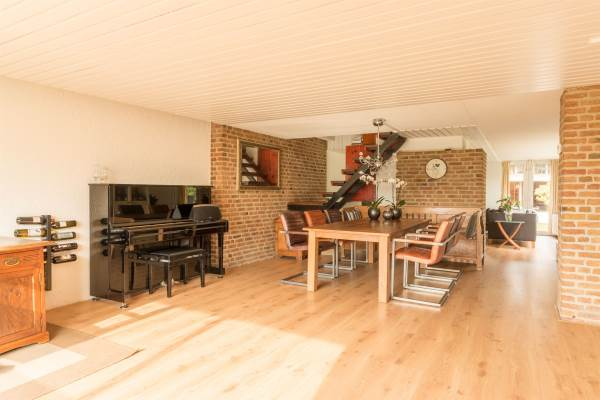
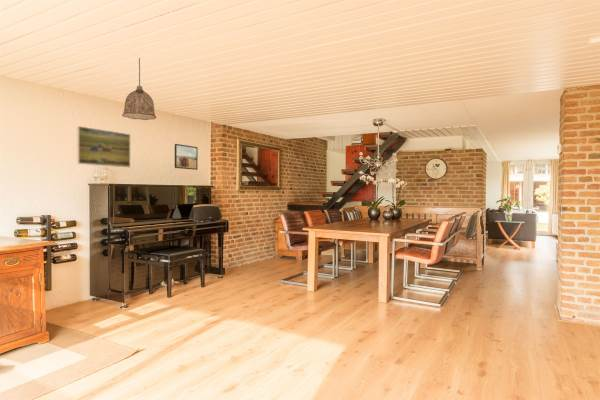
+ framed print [174,143,199,171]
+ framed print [76,125,131,169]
+ pendant lamp [121,57,157,121]
